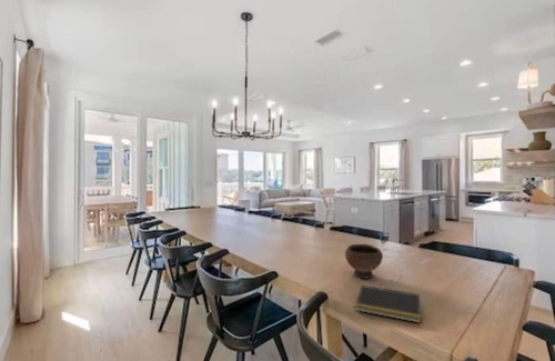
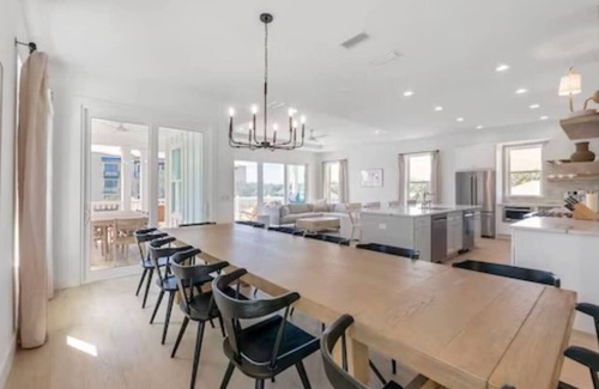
- bowl [344,243,384,279]
- notepad [354,284,422,324]
